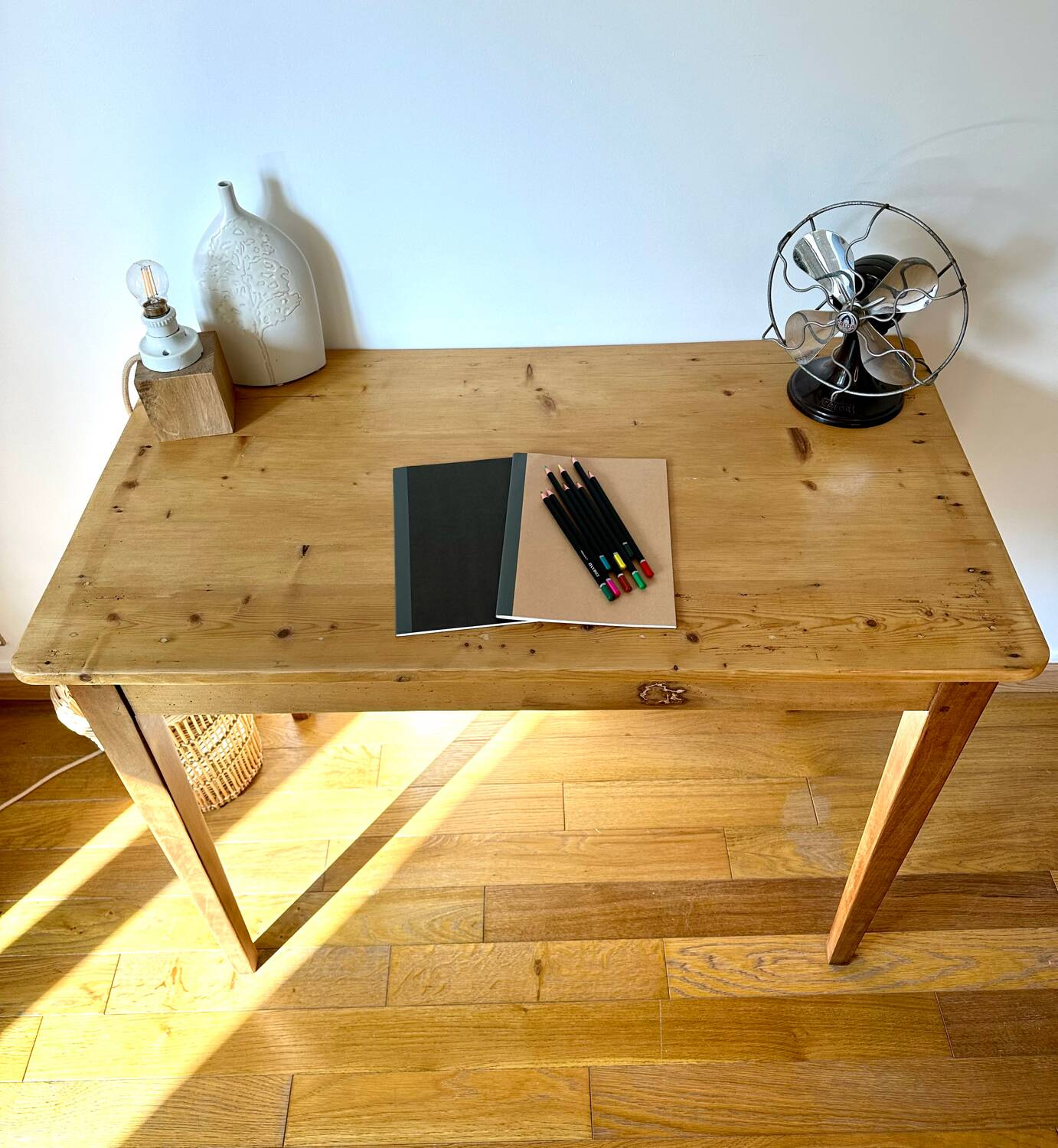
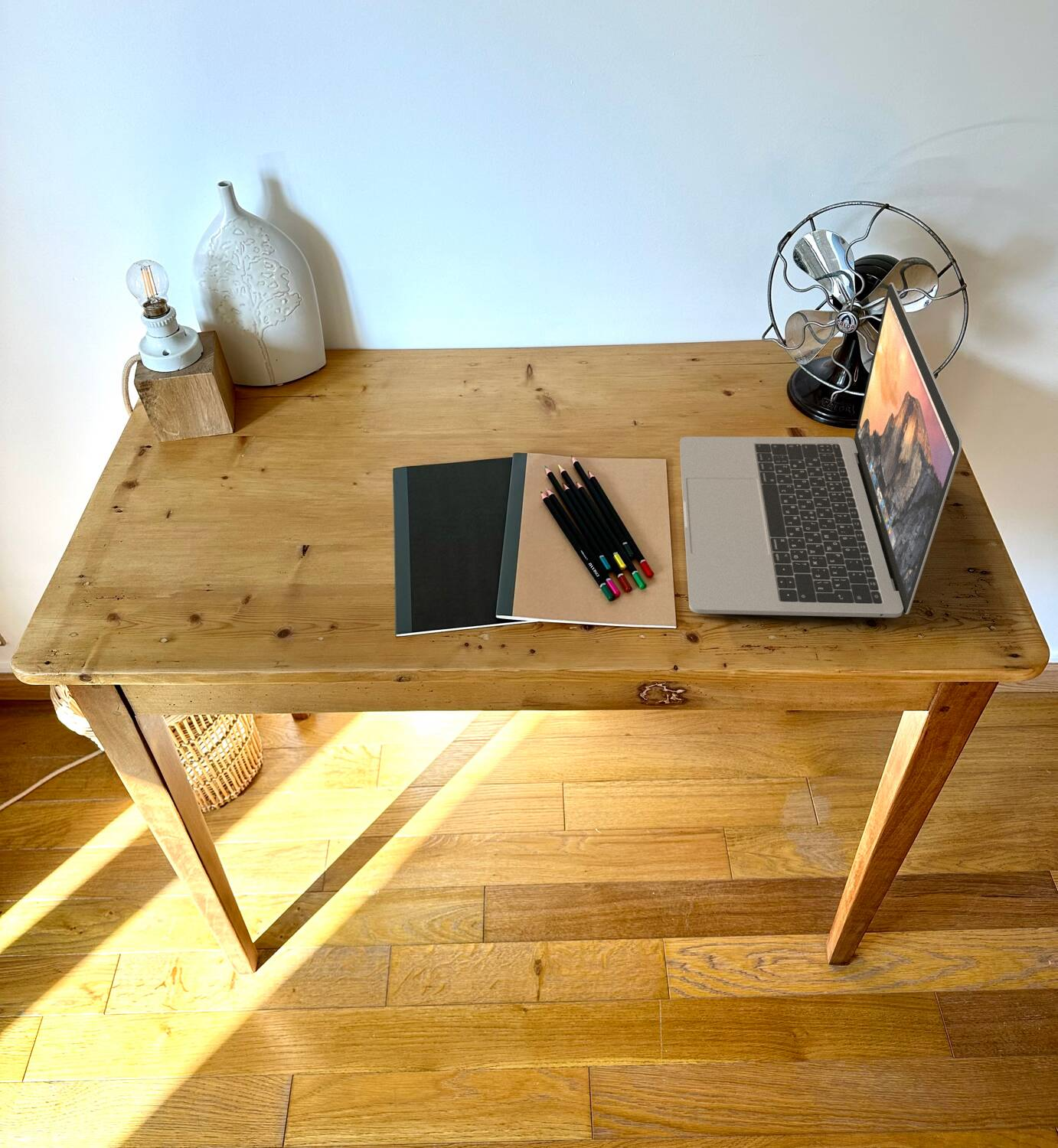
+ laptop [679,282,962,618]
